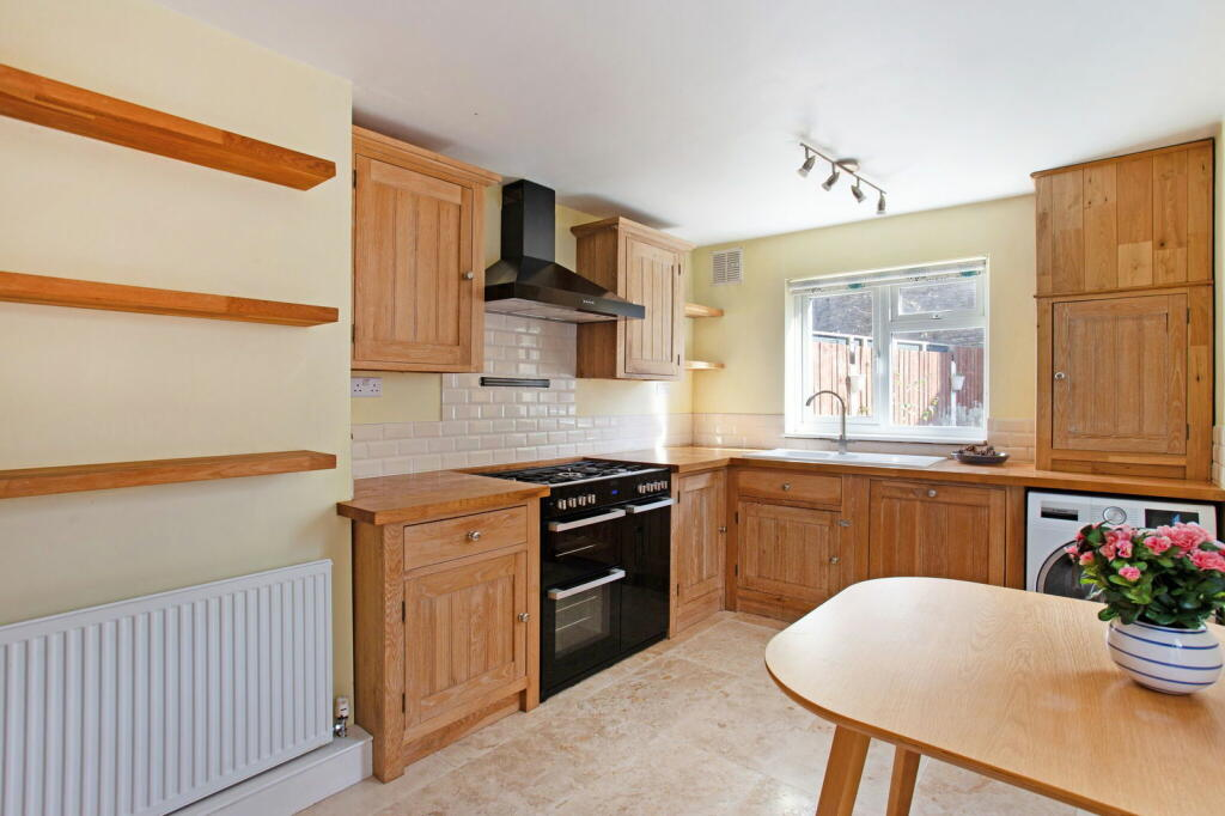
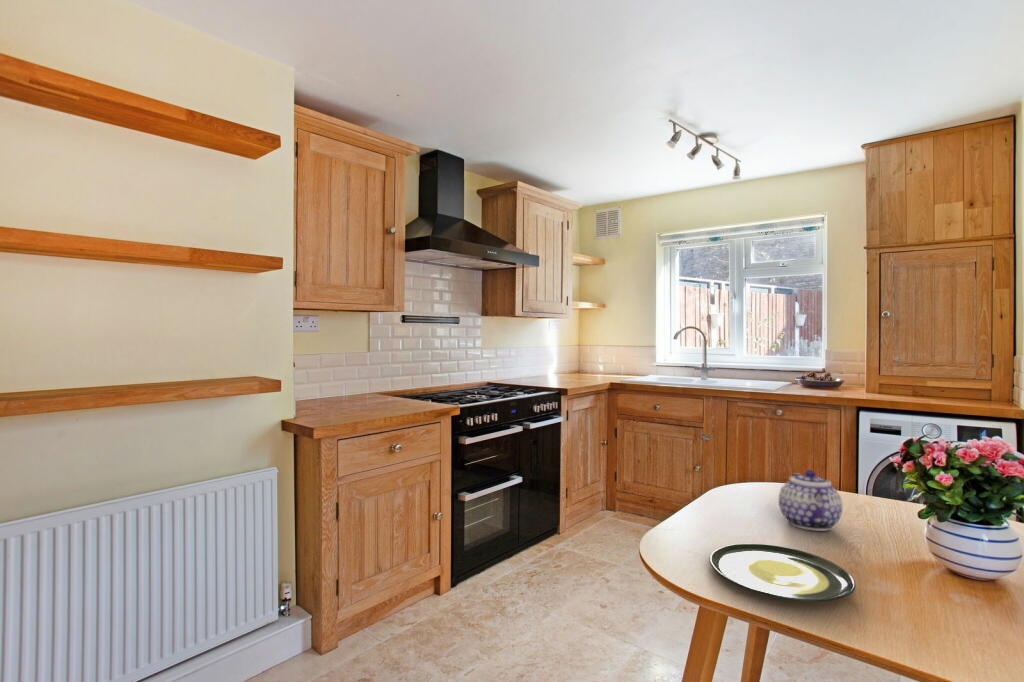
+ plate [708,543,857,603]
+ teapot [778,469,843,532]
